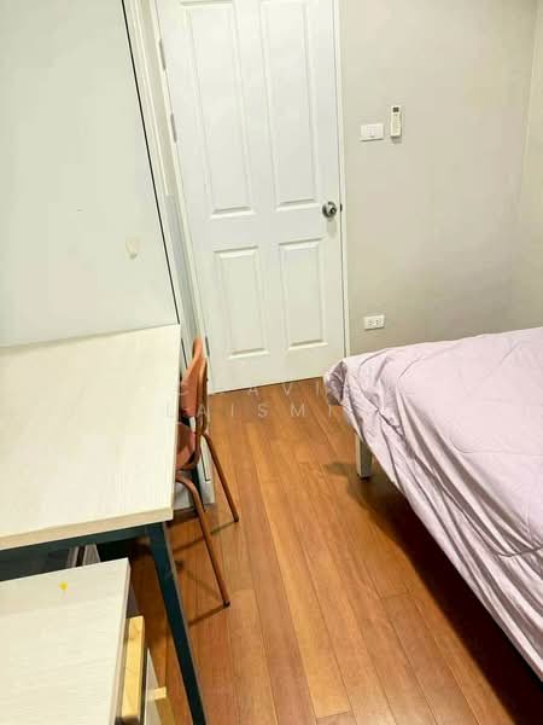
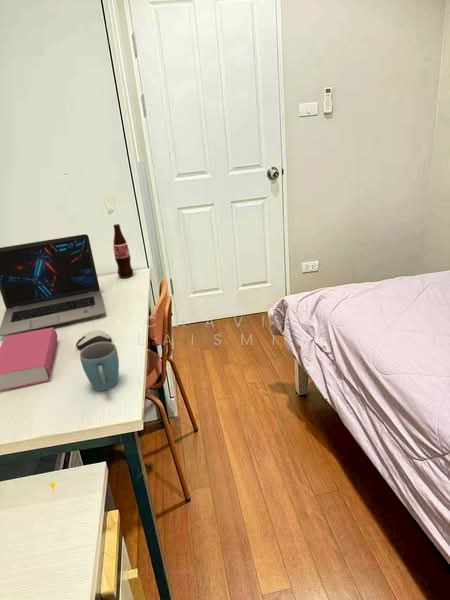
+ laptop [0,233,106,337]
+ bottle [112,223,134,279]
+ mug [79,342,120,392]
+ computer mouse [75,329,112,350]
+ book [0,326,58,392]
